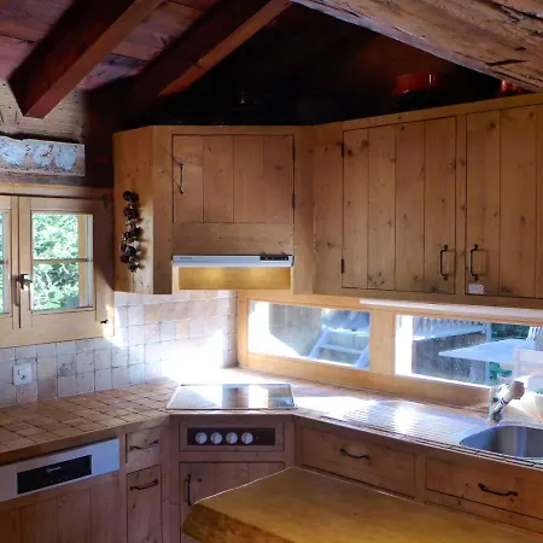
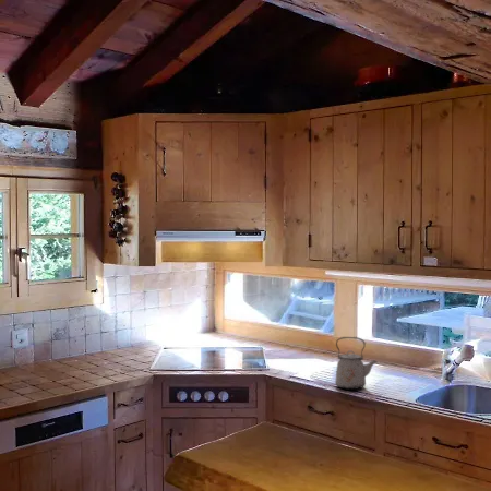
+ kettle [334,336,378,391]
